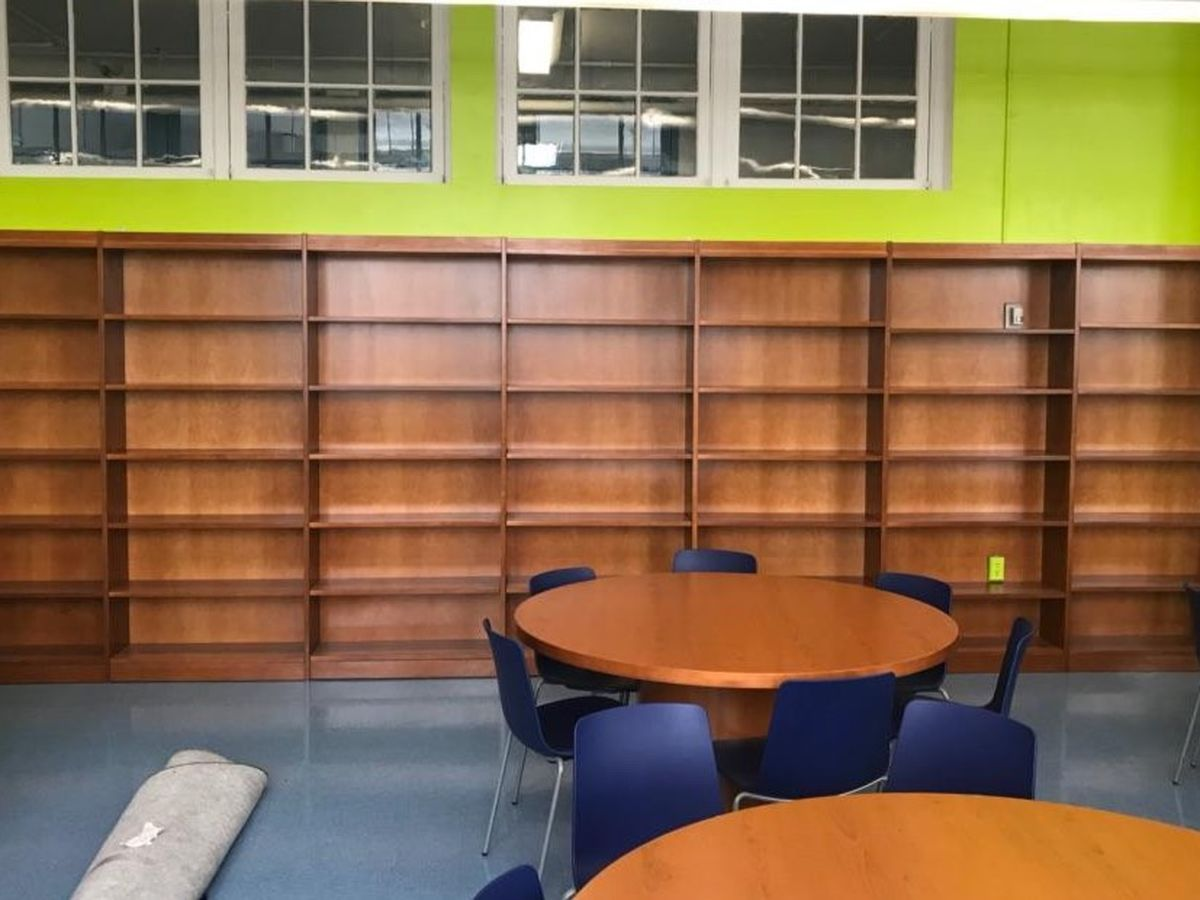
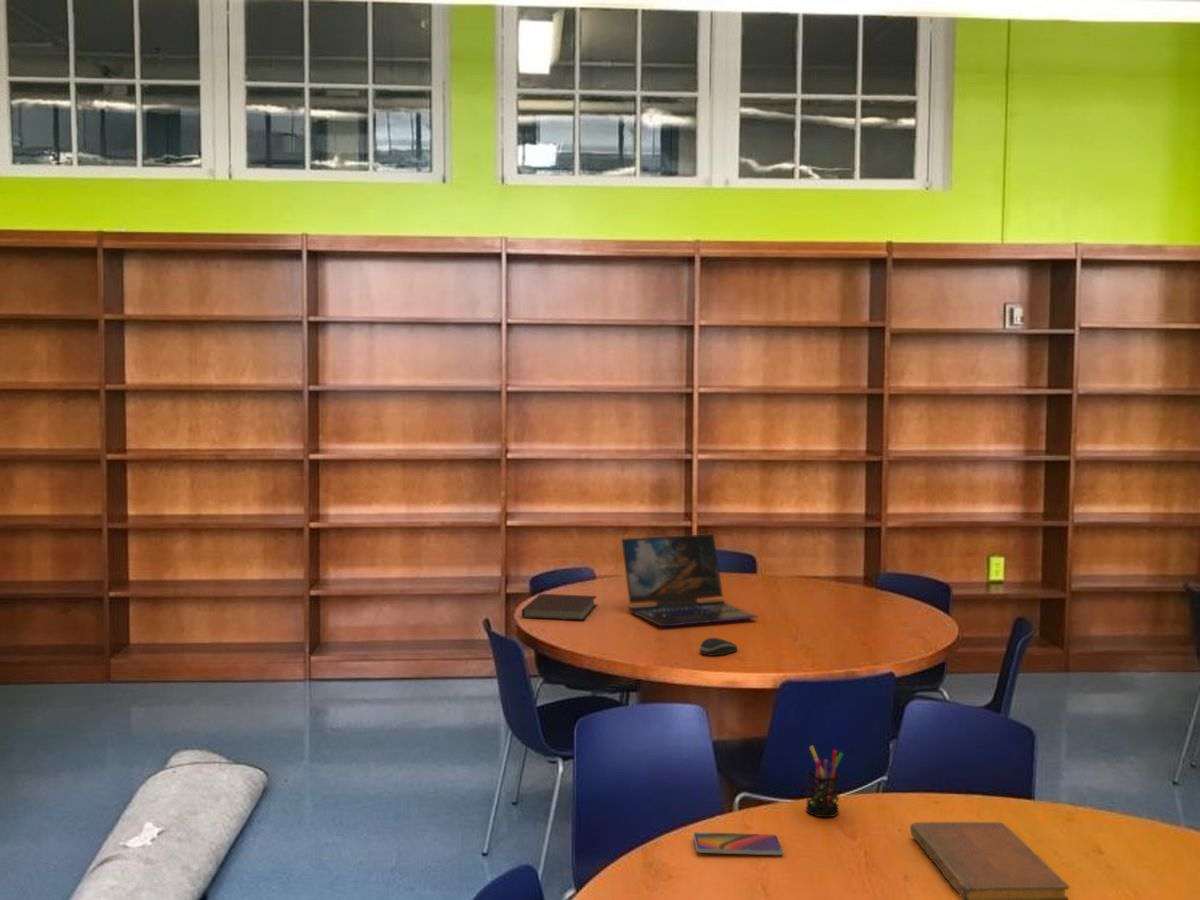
+ notebook [909,821,1070,900]
+ smartphone [692,831,784,856]
+ computer mouse [699,637,738,656]
+ pen holder [805,745,845,818]
+ notebook [521,593,598,621]
+ laptop [620,533,758,628]
